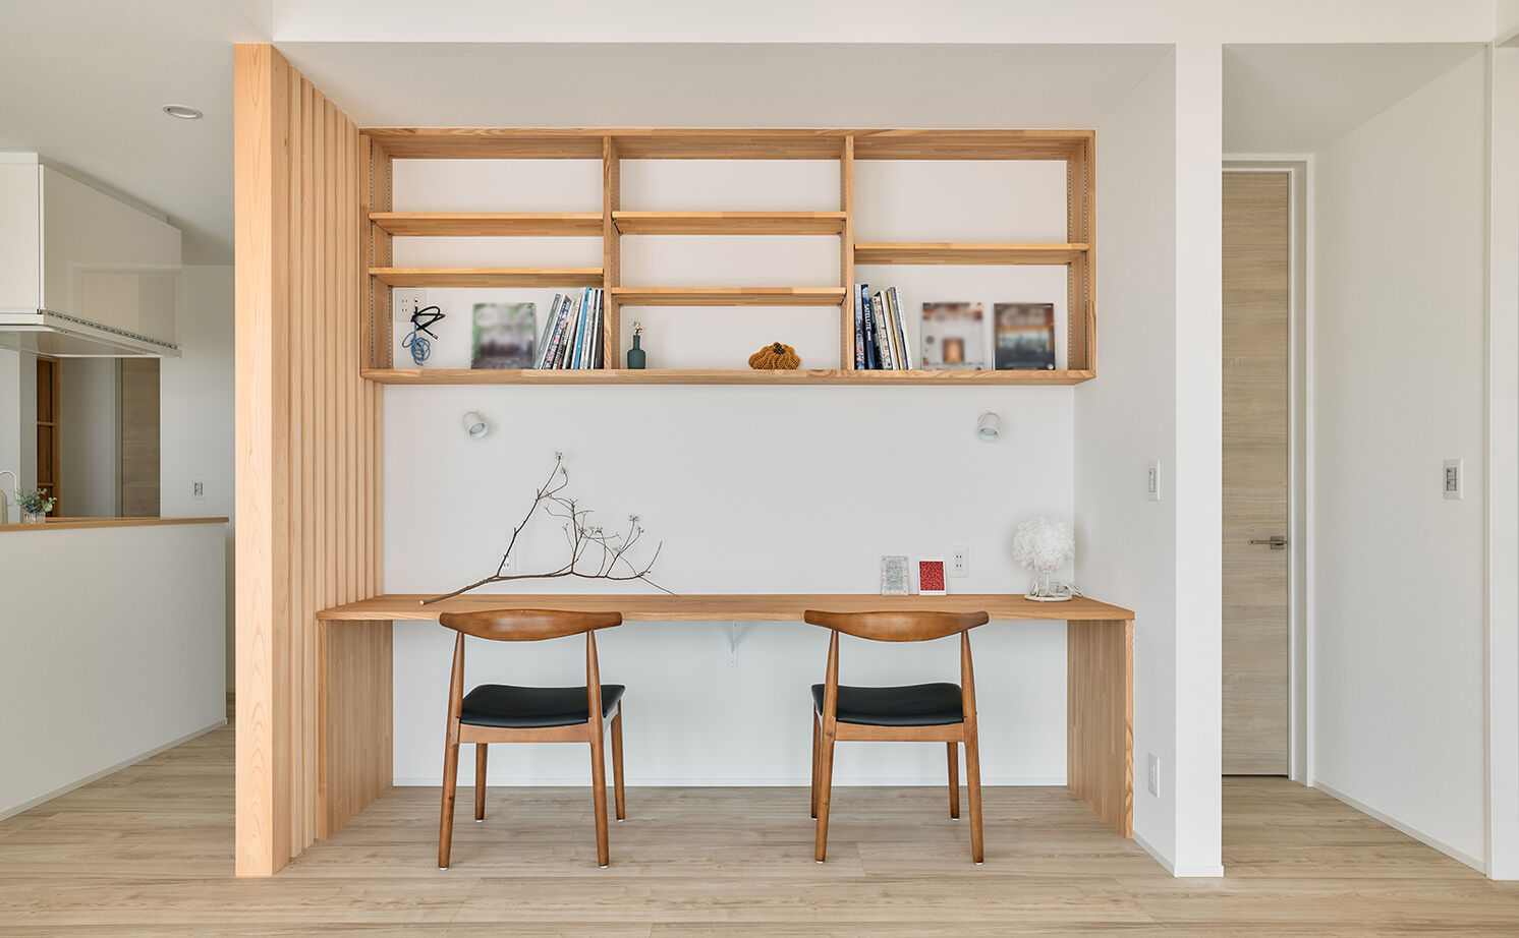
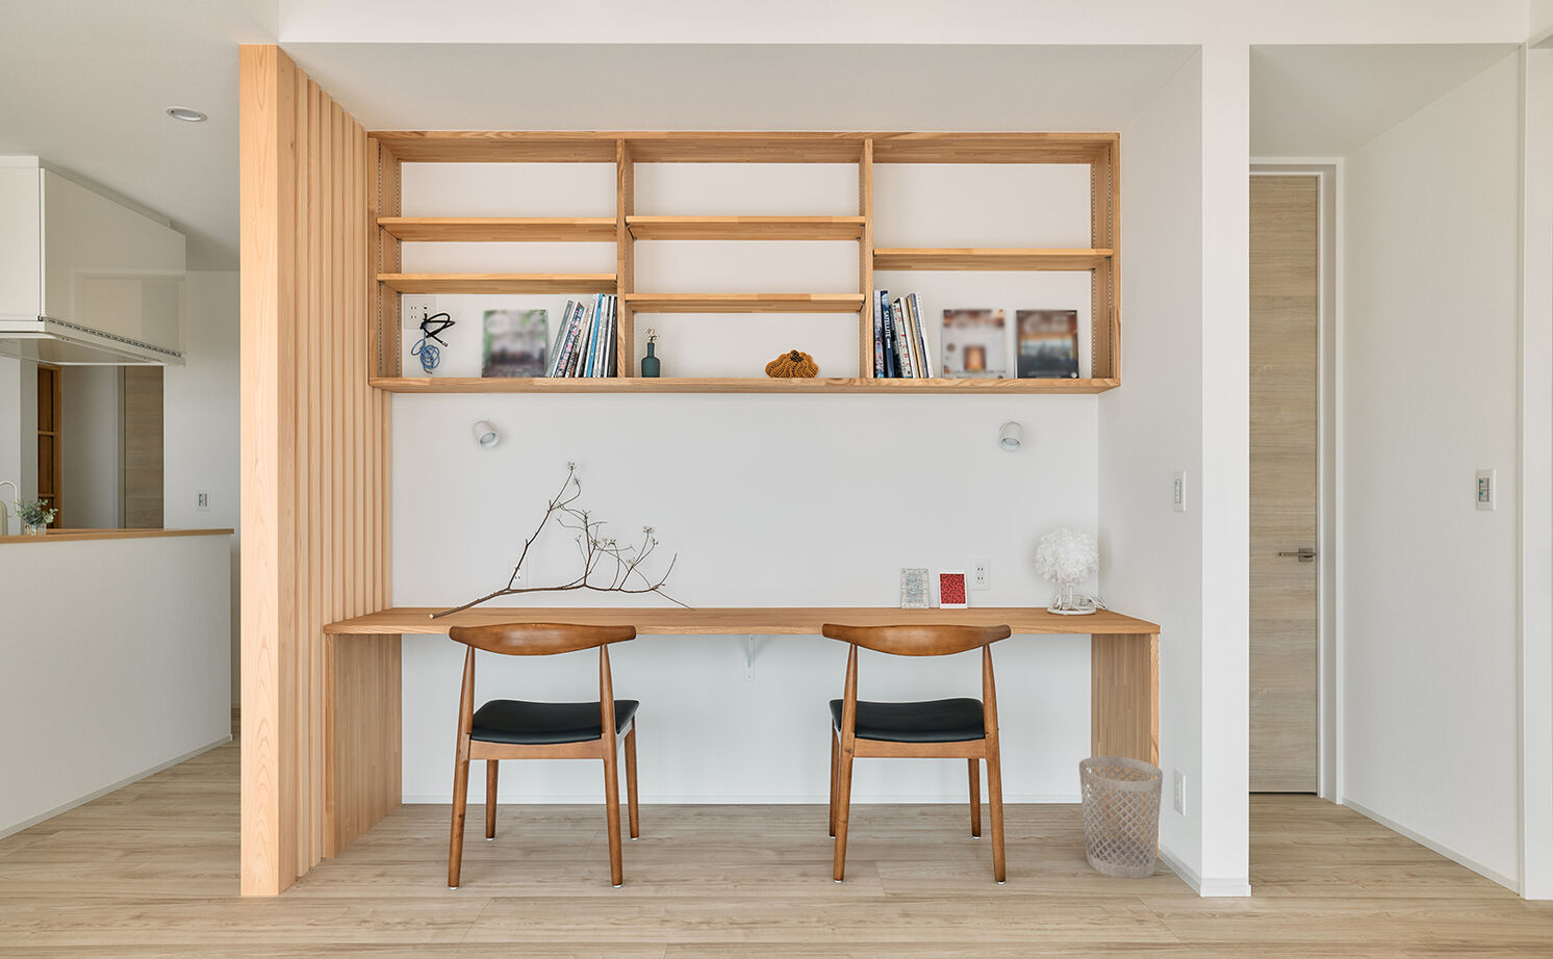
+ wastebasket [1078,755,1164,880]
